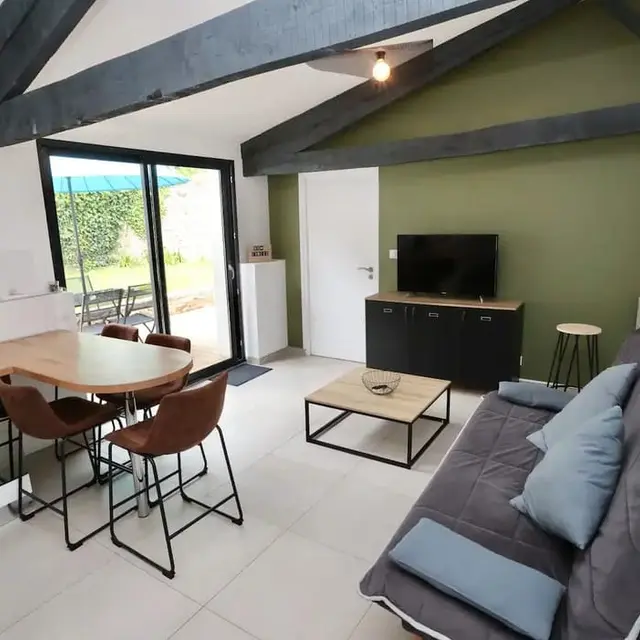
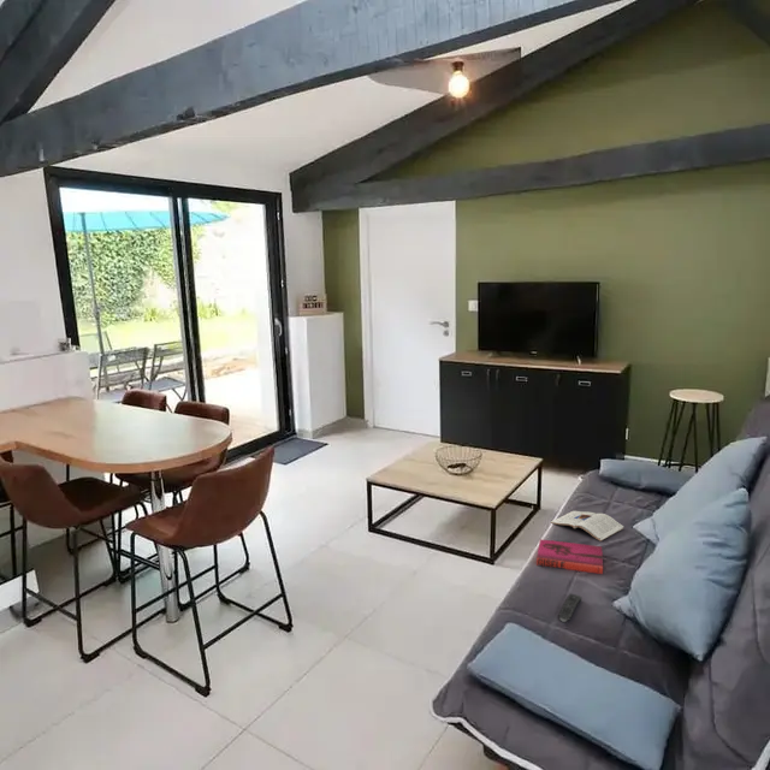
+ remote control [557,592,582,623]
+ magazine [550,510,624,543]
+ hardback book [535,538,604,575]
